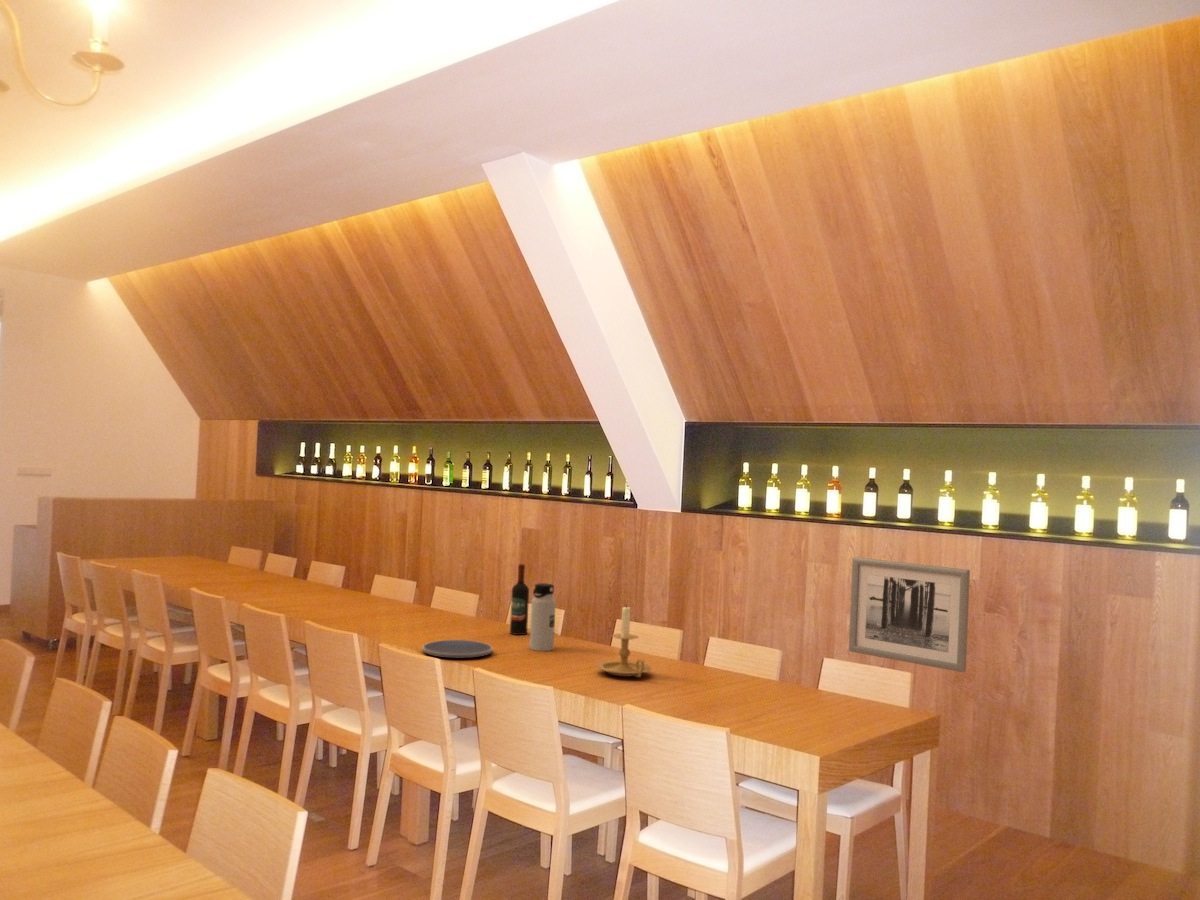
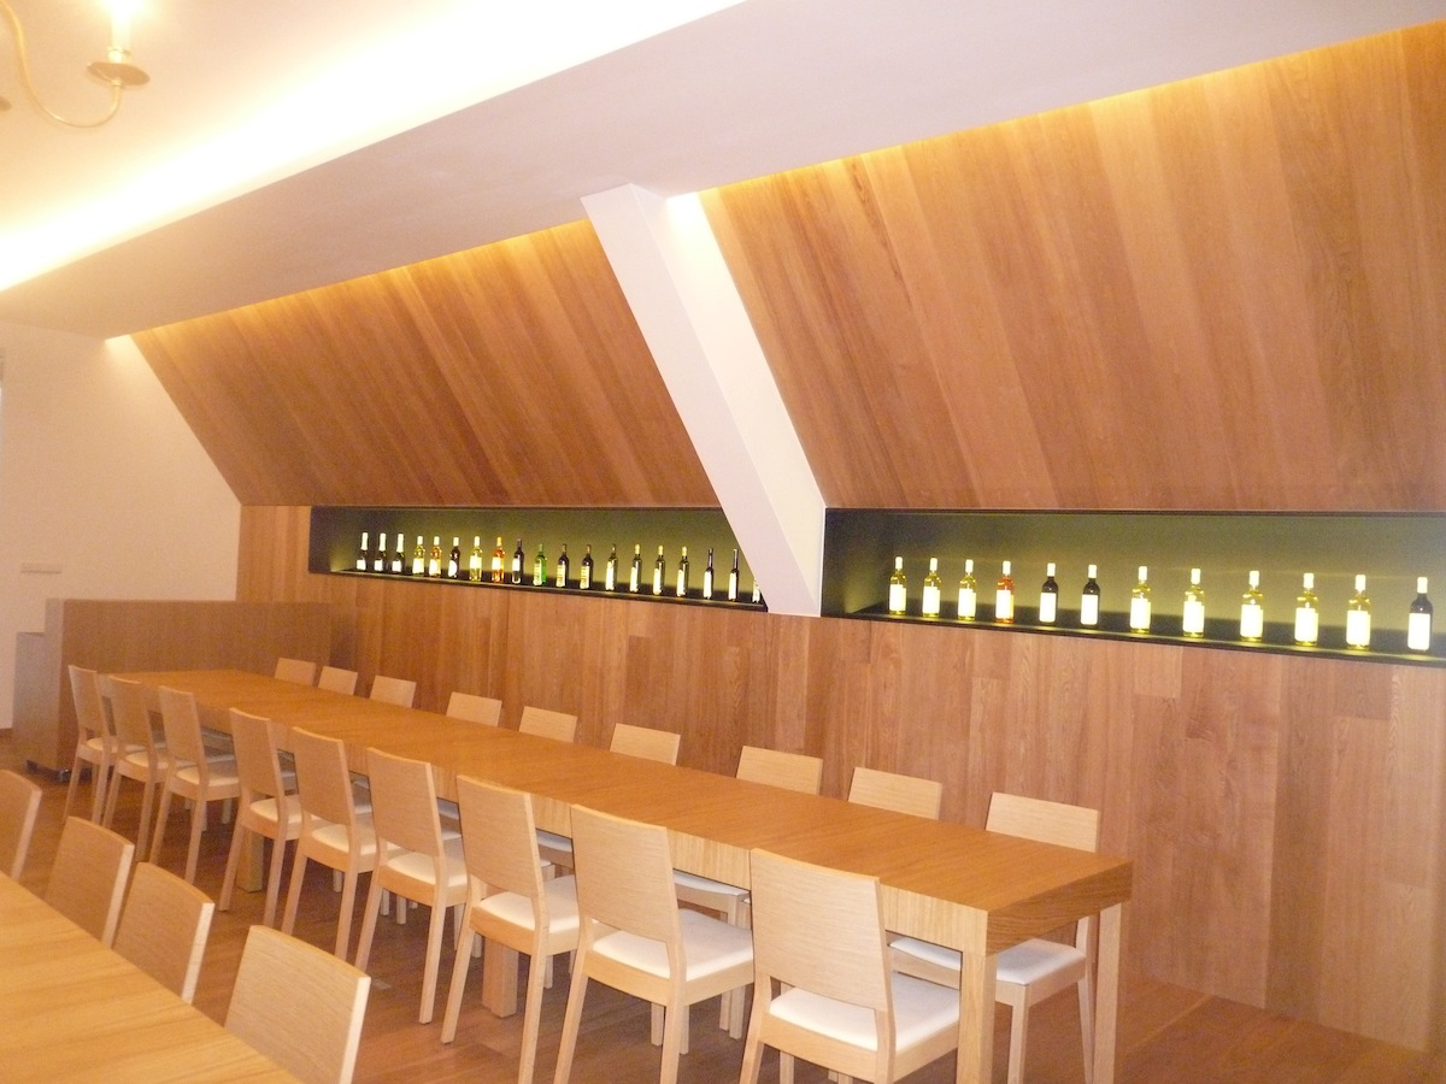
- wall art [848,556,971,674]
- wine bottle [509,563,530,636]
- candle holder [595,604,652,678]
- plate [421,639,494,658]
- water bottle [529,582,557,652]
